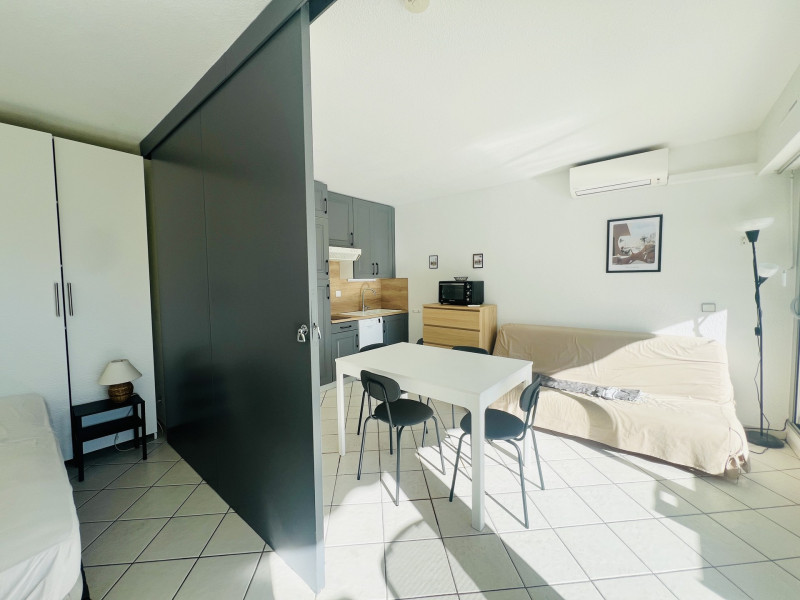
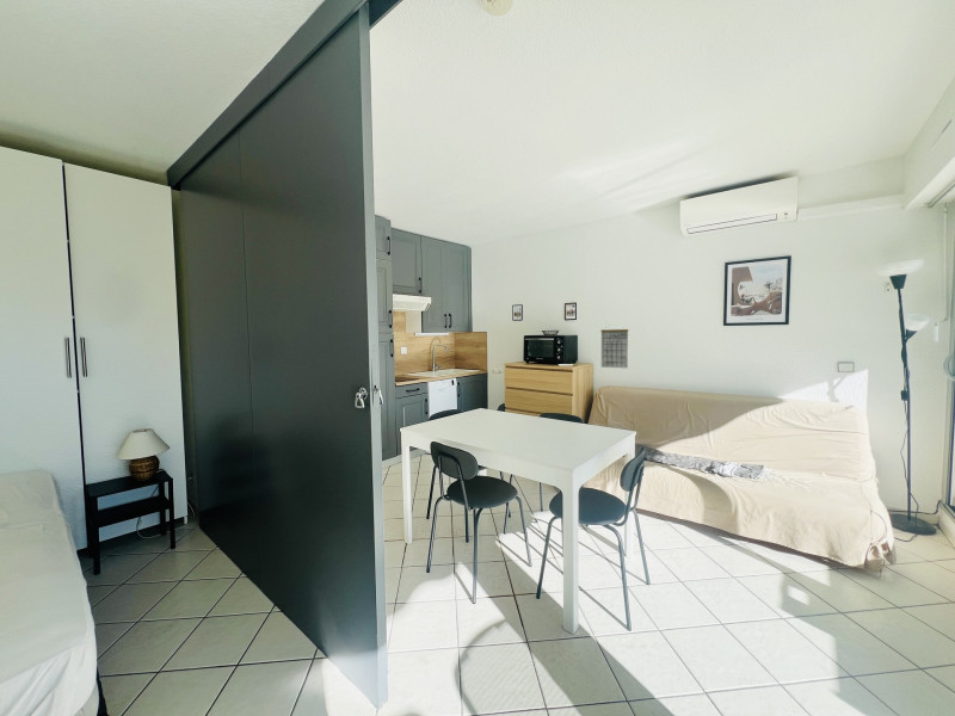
+ calendar [600,325,629,369]
